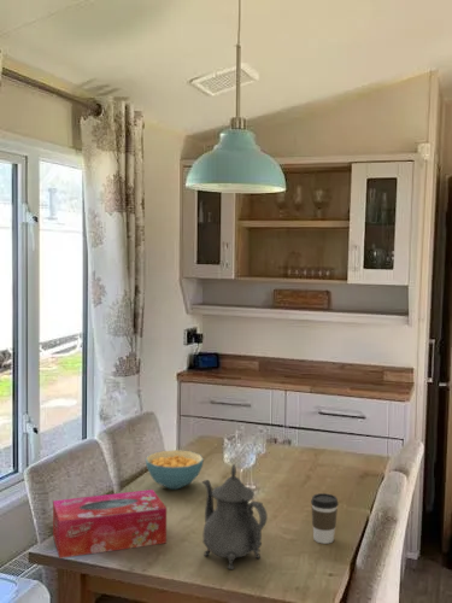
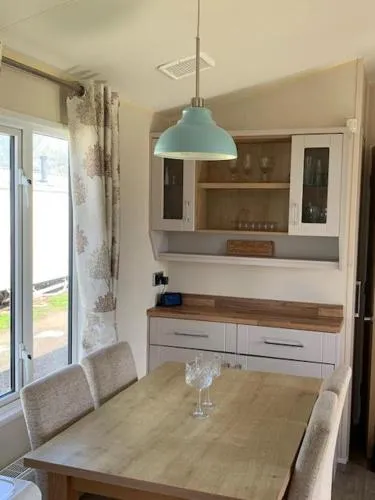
- coffee cup [310,492,340,545]
- cereal bowl [145,449,205,491]
- tissue box [52,488,168,560]
- teapot [201,463,269,570]
